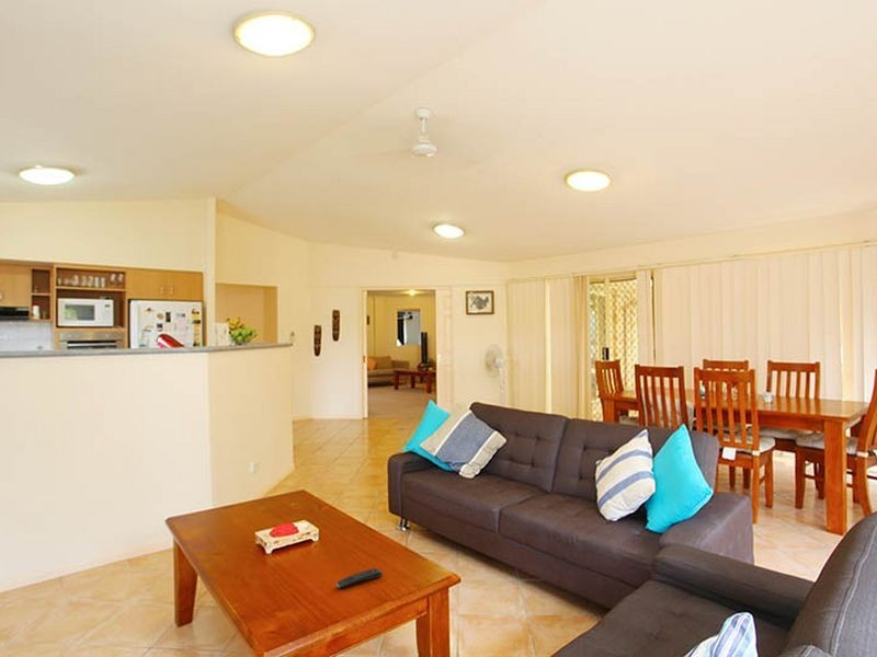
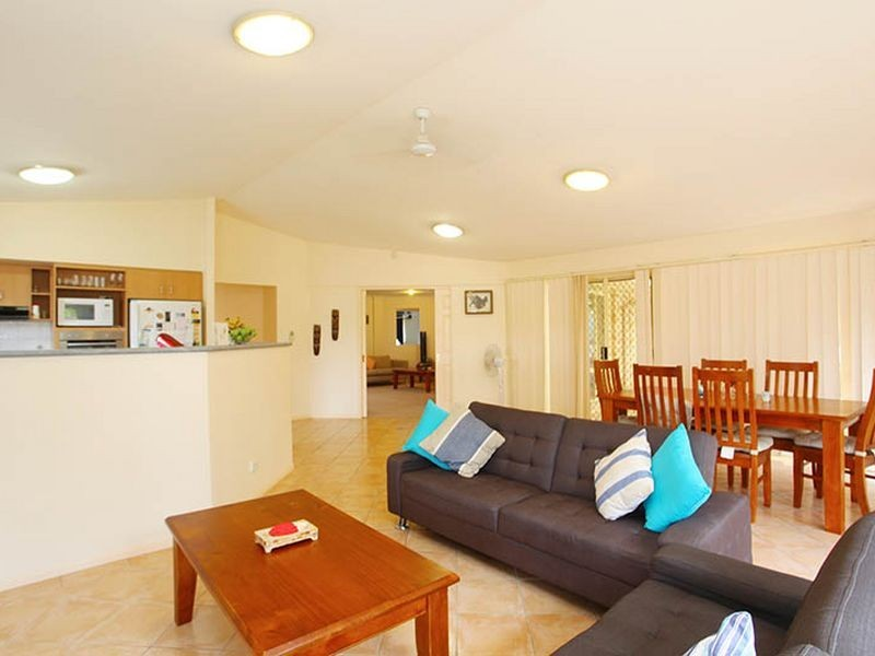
- remote control [335,567,384,589]
